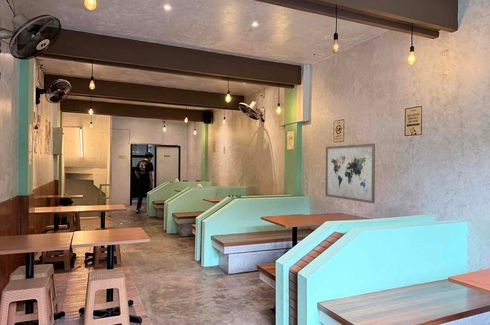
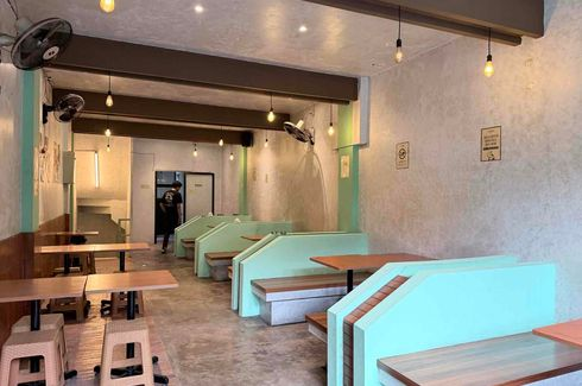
- wall art [324,143,376,204]
